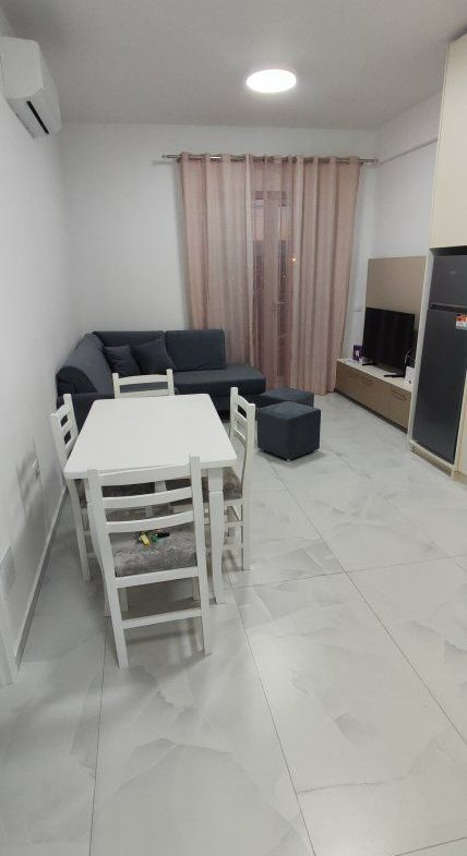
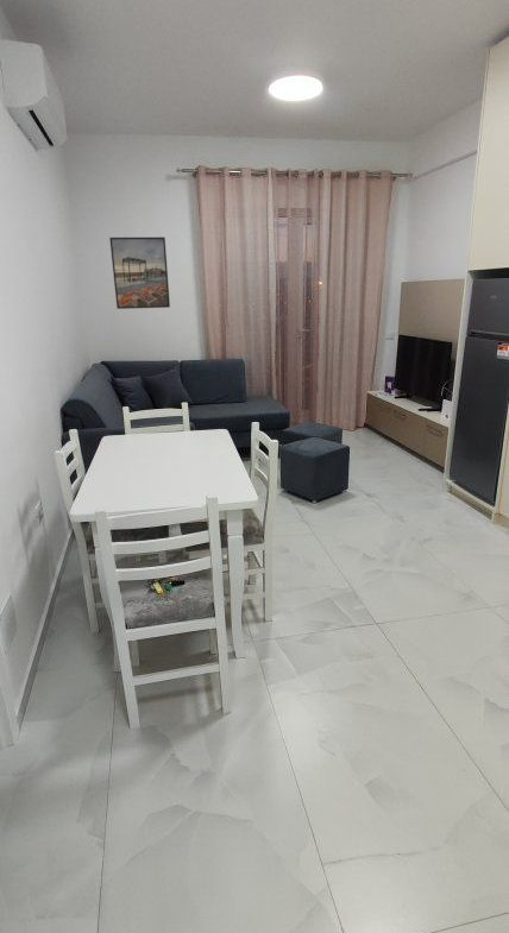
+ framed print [108,237,171,310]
